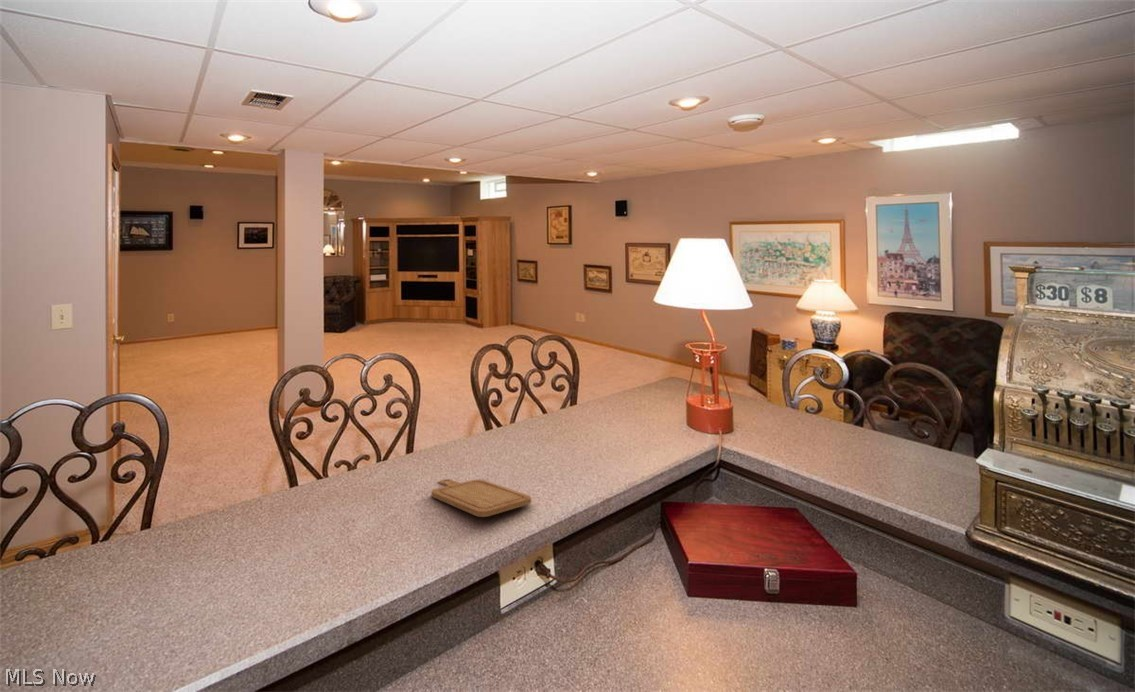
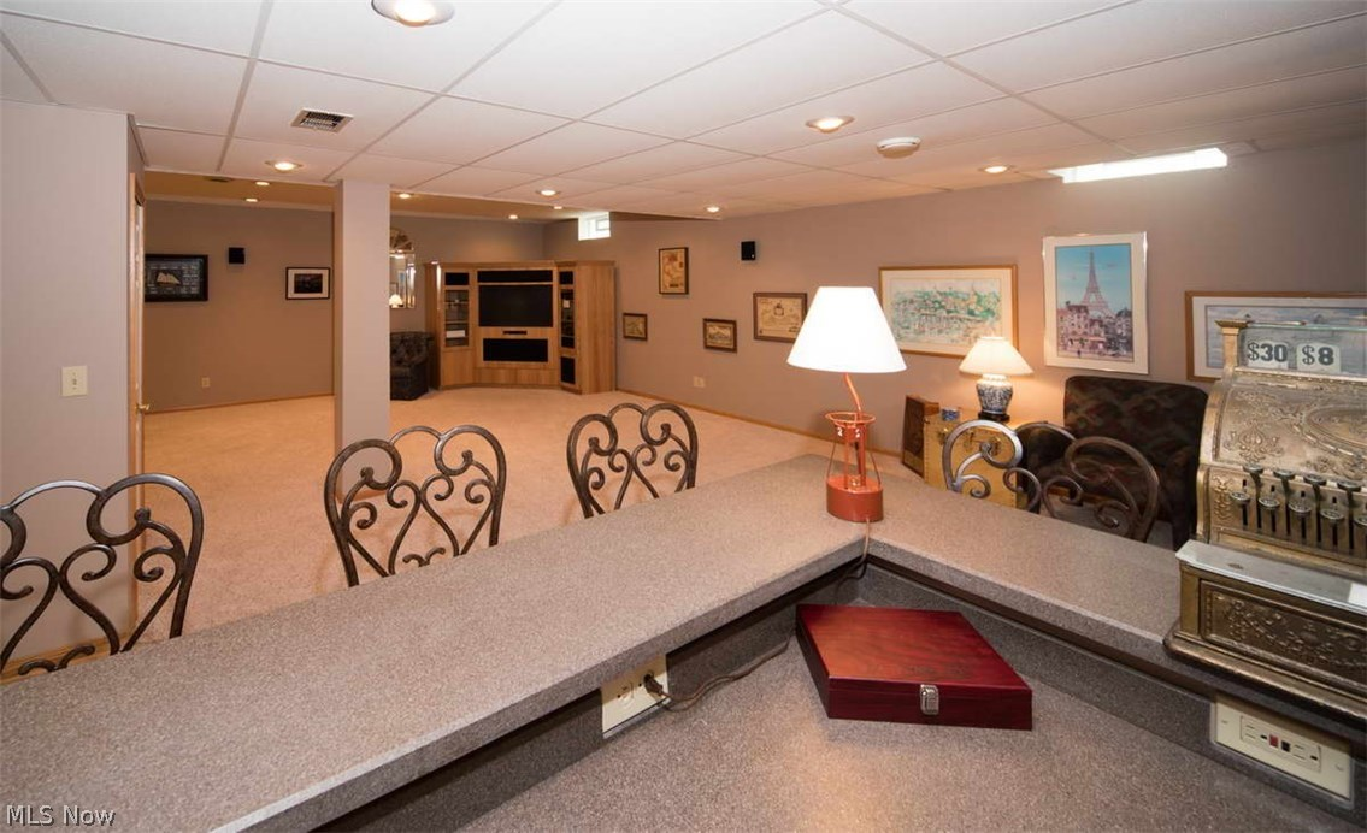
- chopping board [430,478,532,518]
